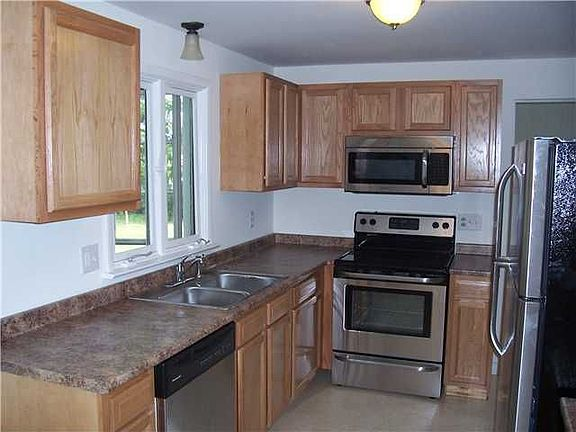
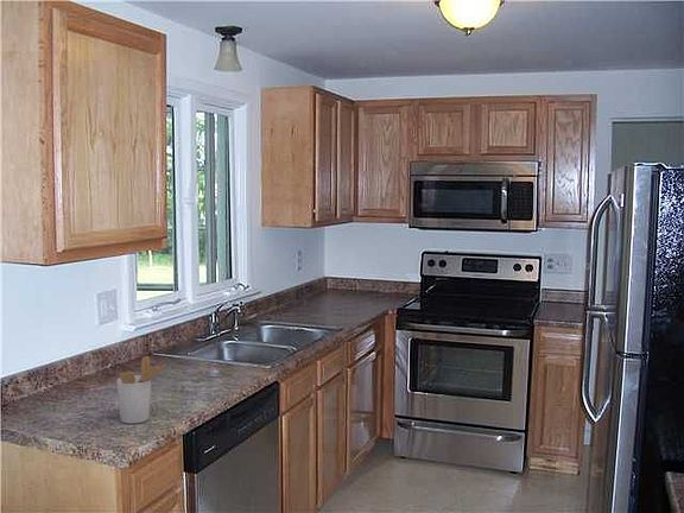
+ utensil holder [116,355,167,425]
